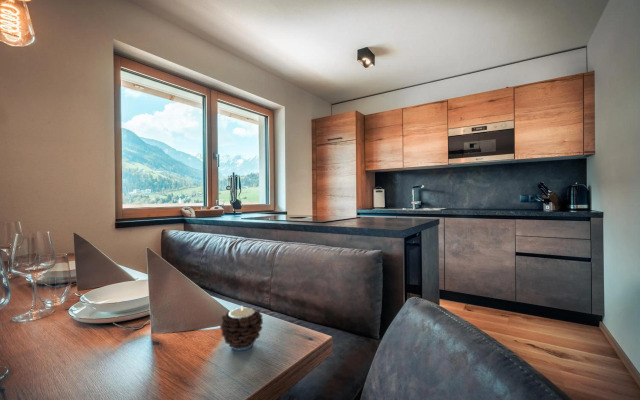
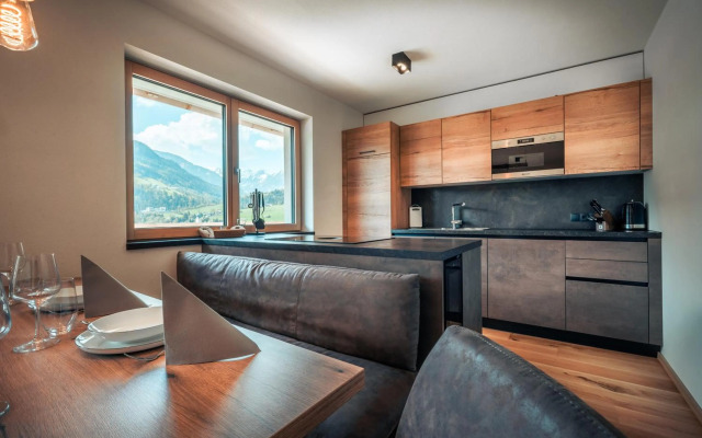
- candle [219,306,264,352]
